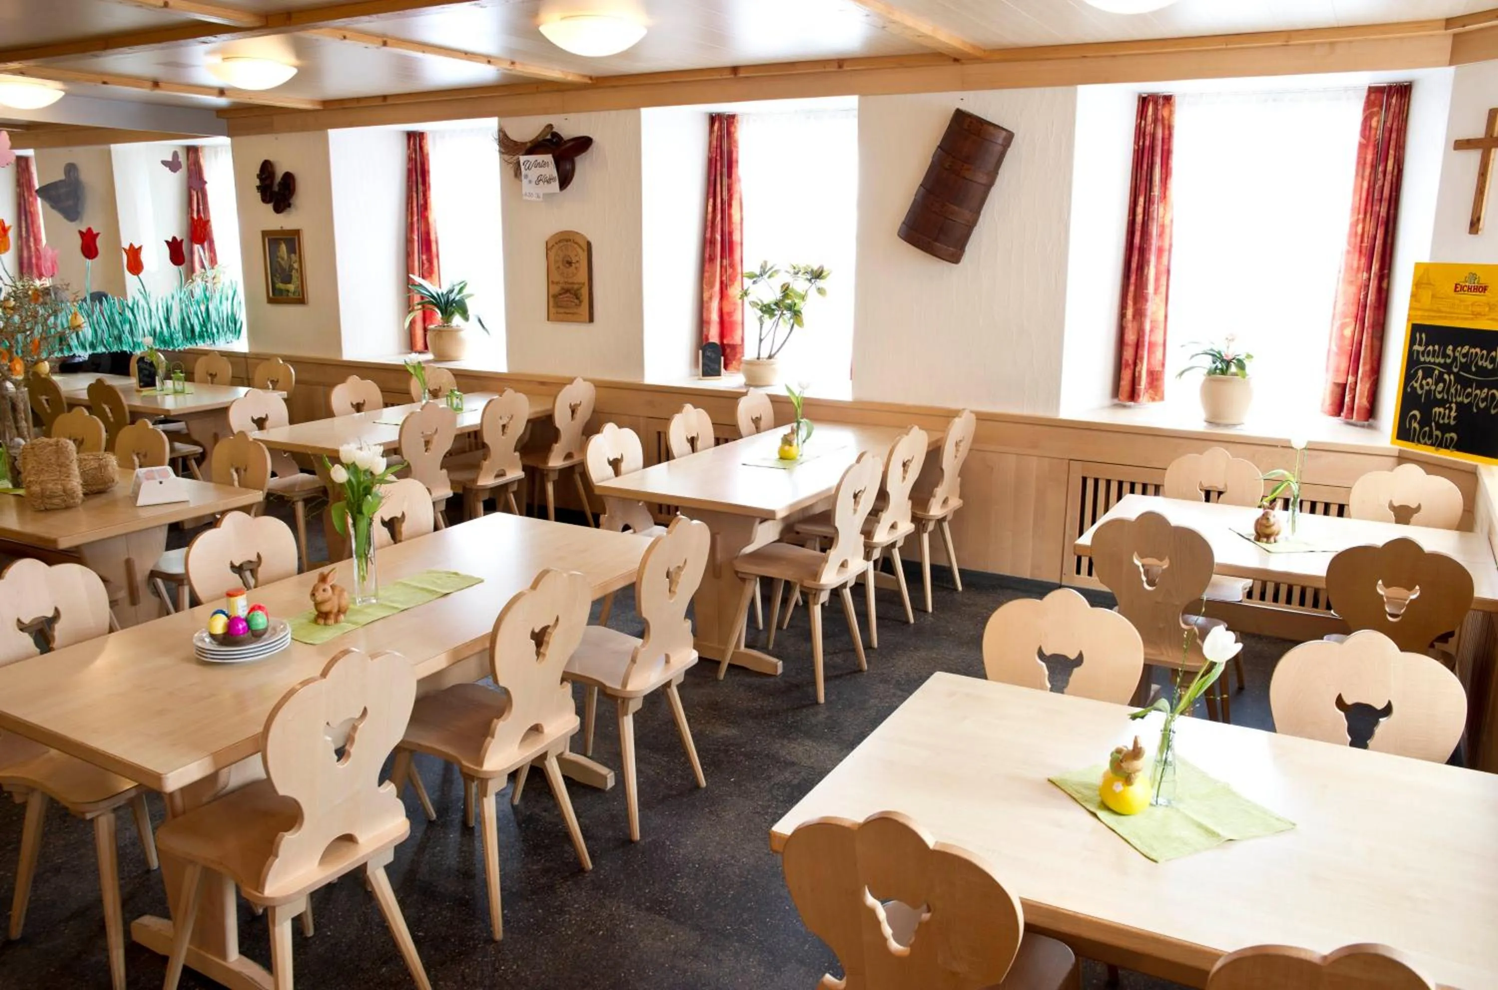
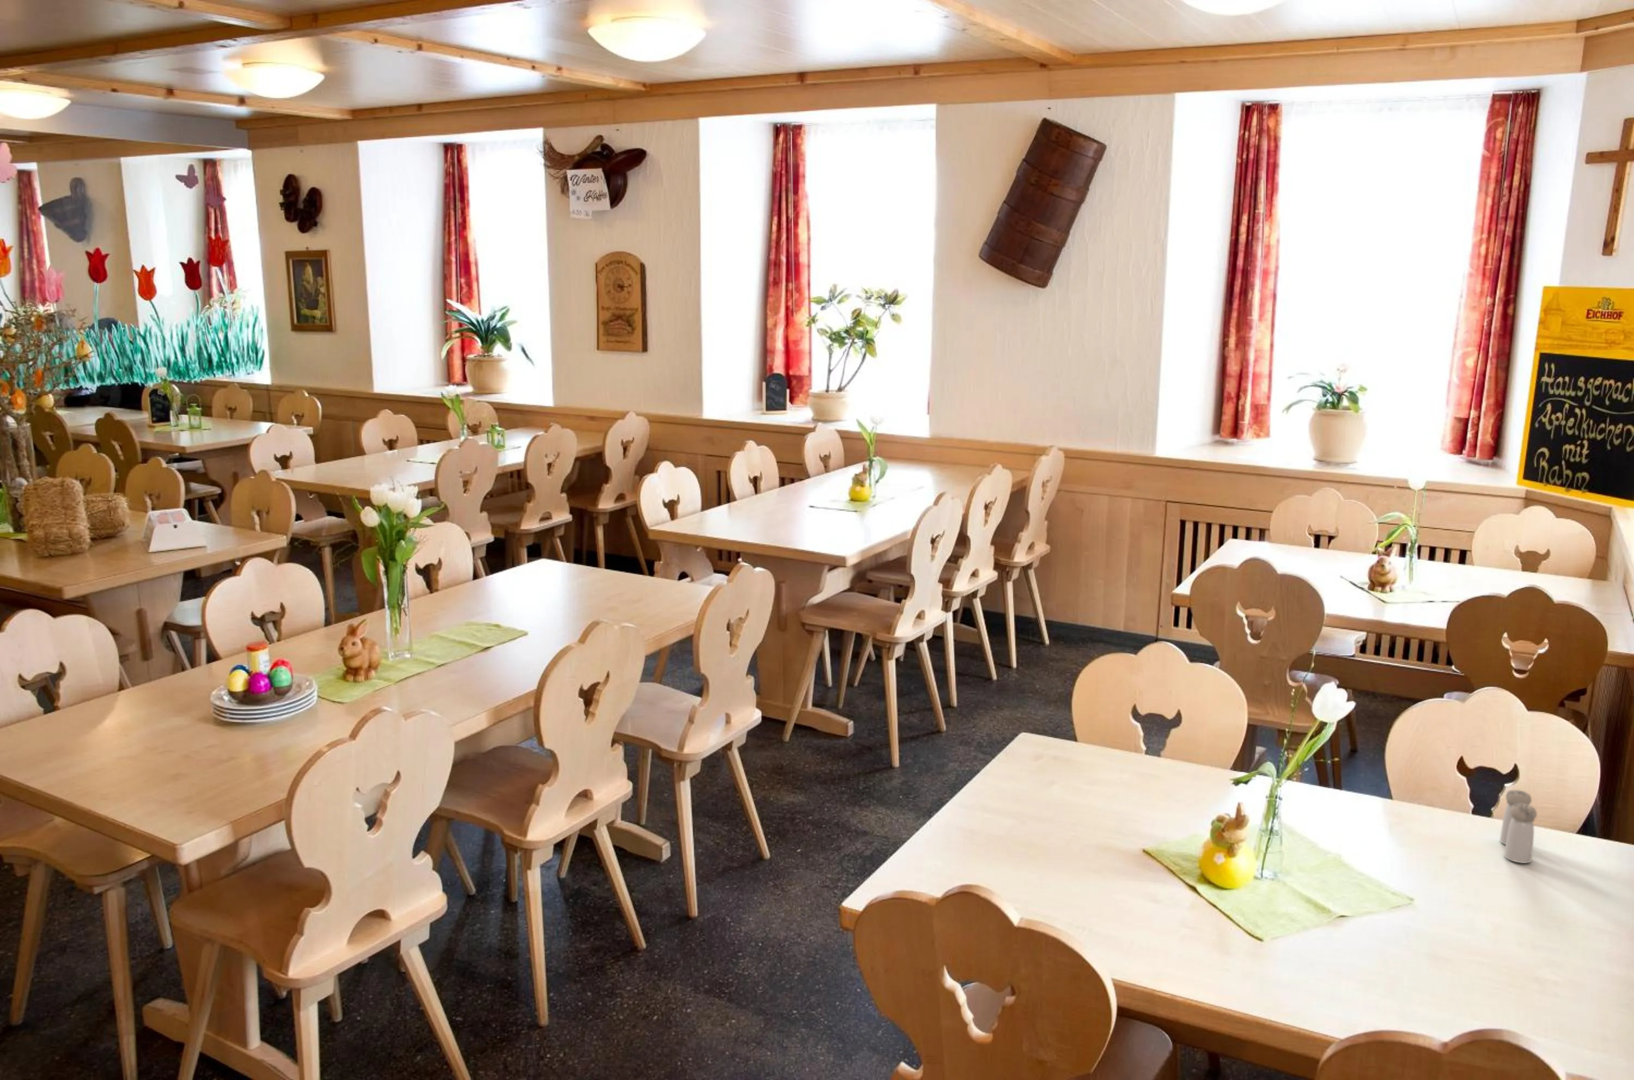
+ salt and pepper shaker [1499,790,1538,864]
